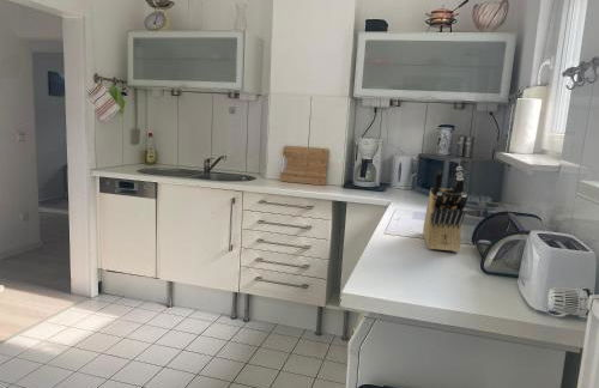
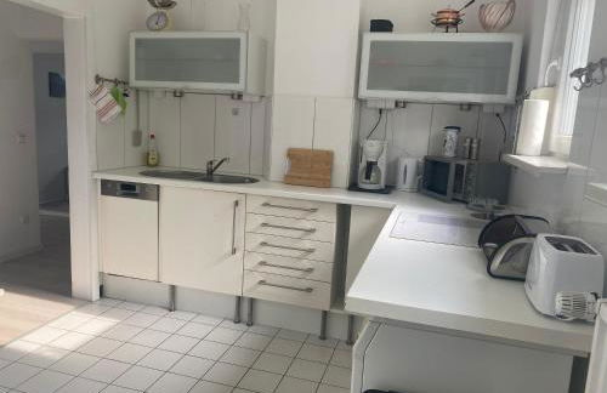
- knife block [422,165,468,253]
